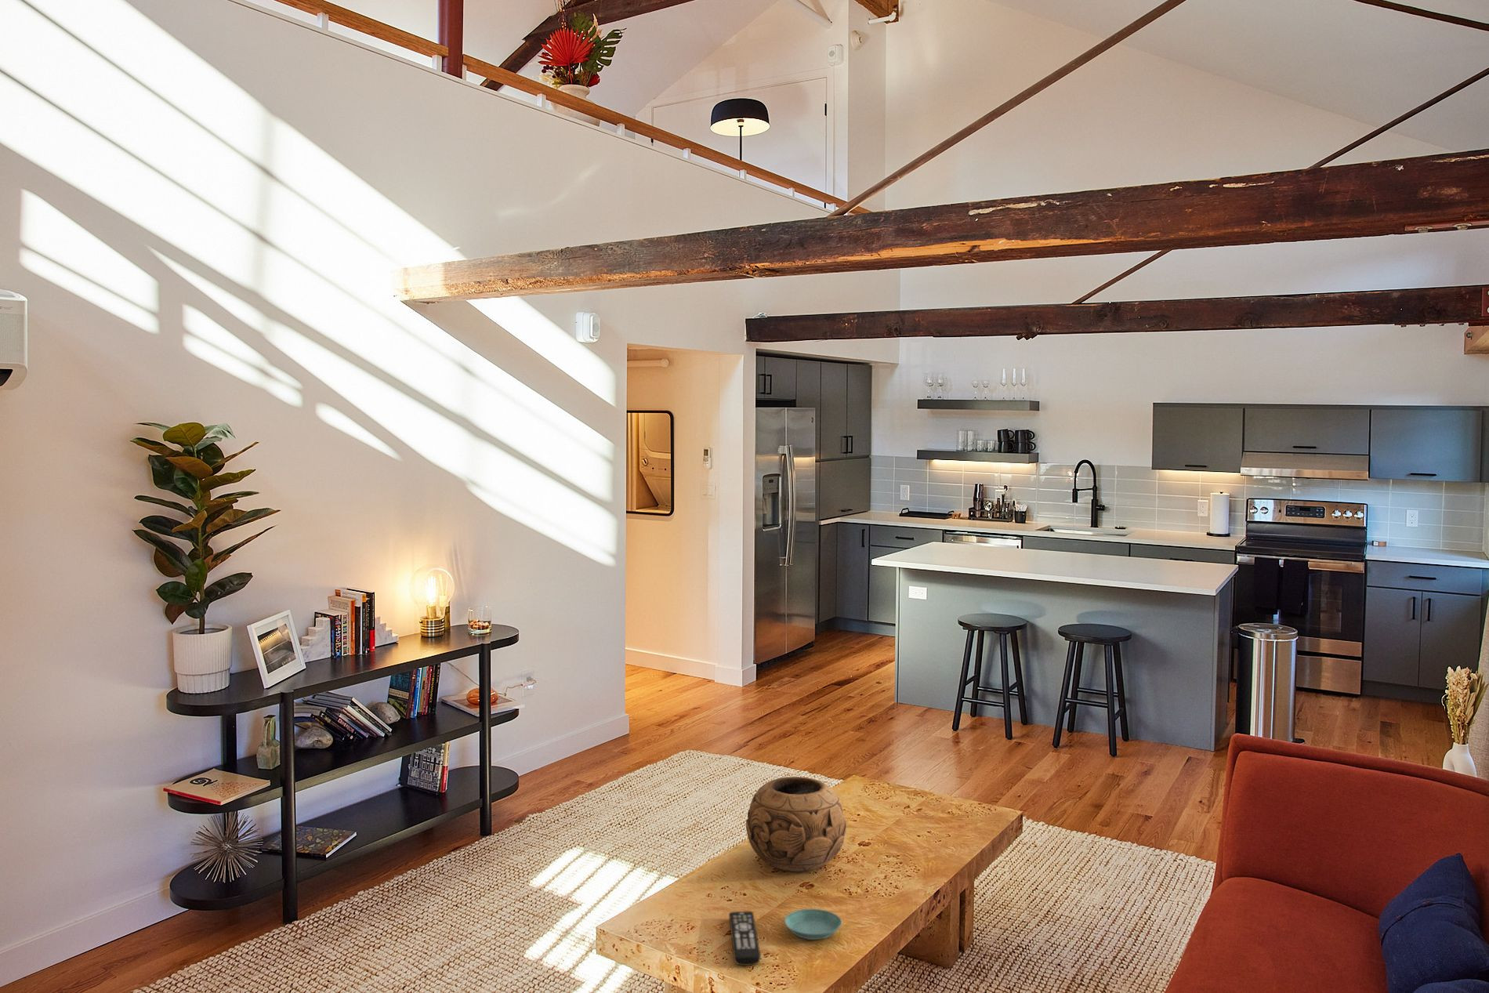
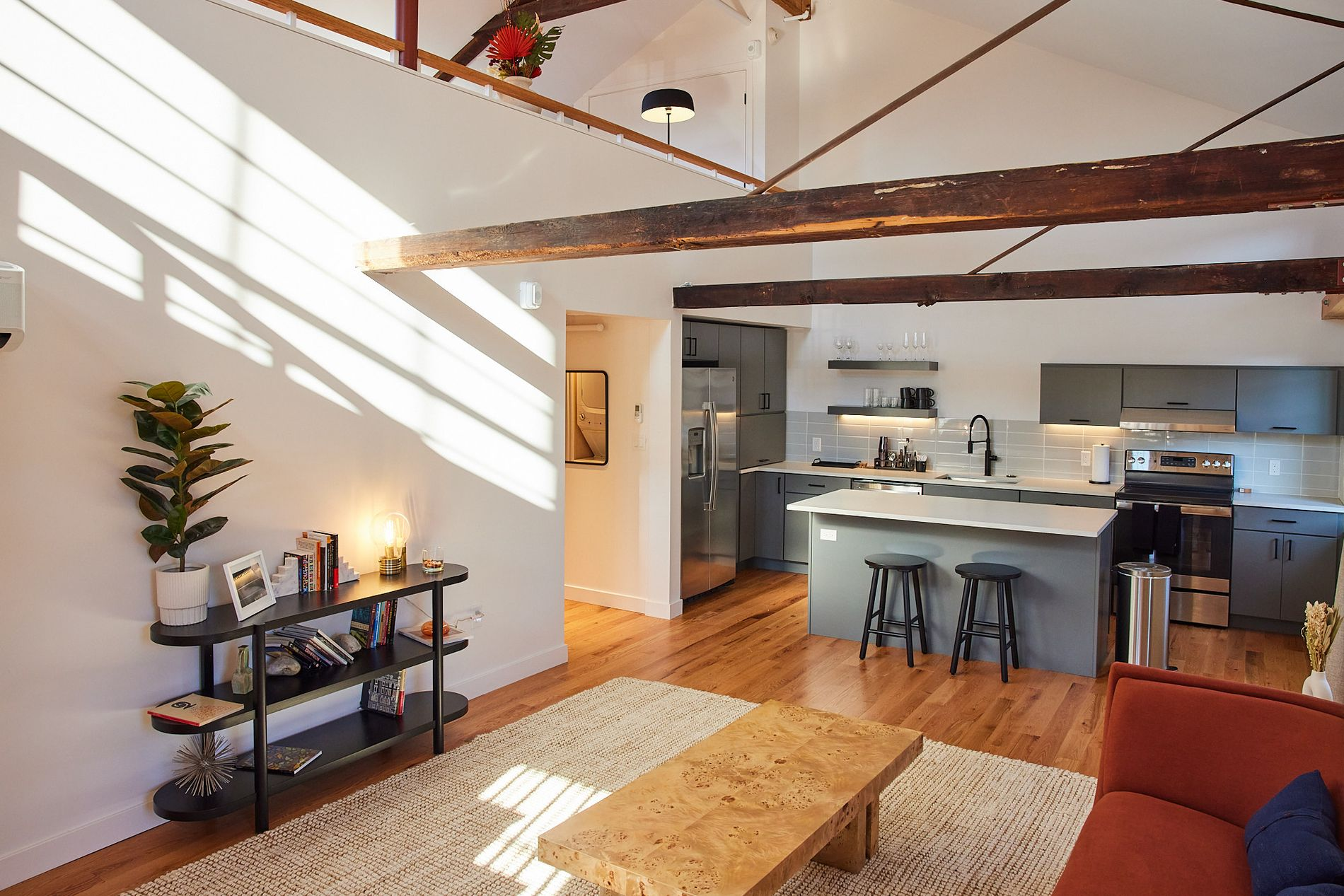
- remote control [728,911,761,966]
- decorative bowl [746,776,848,873]
- saucer [783,909,842,941]
